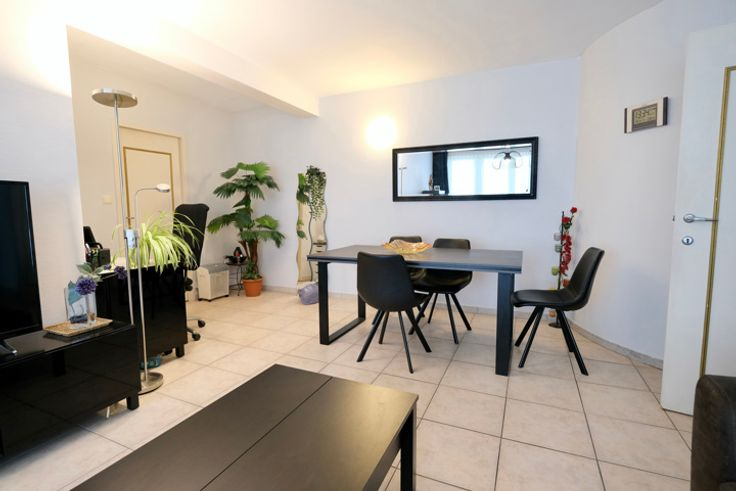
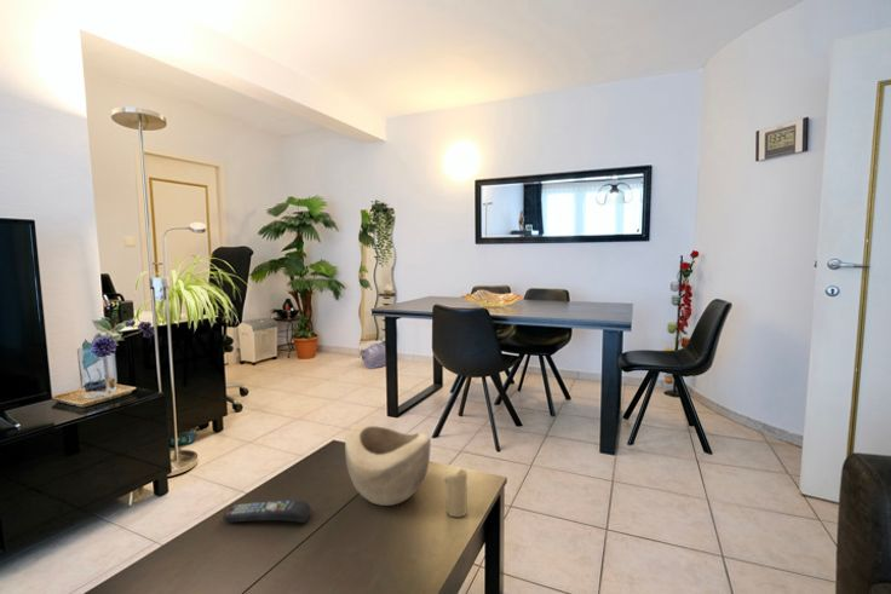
+ remote control [222,498,312,524]
+ candle [444,468,469,518]
+ decorative bowl [344,423,432,507]
